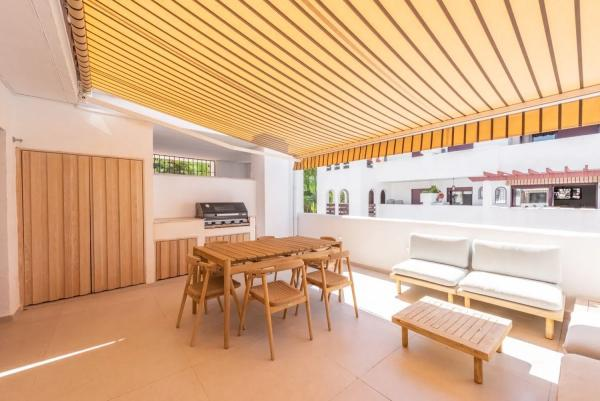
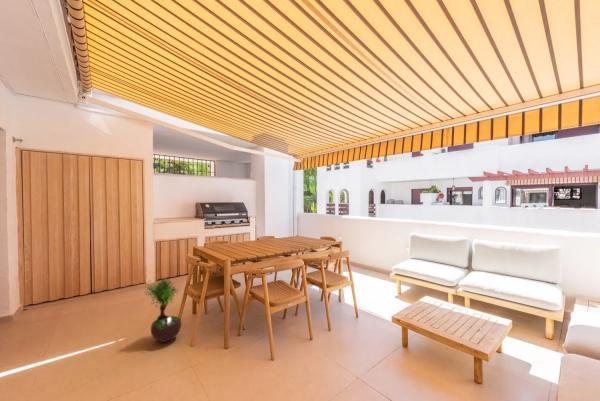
+ potted tree [143,273,182,343]
